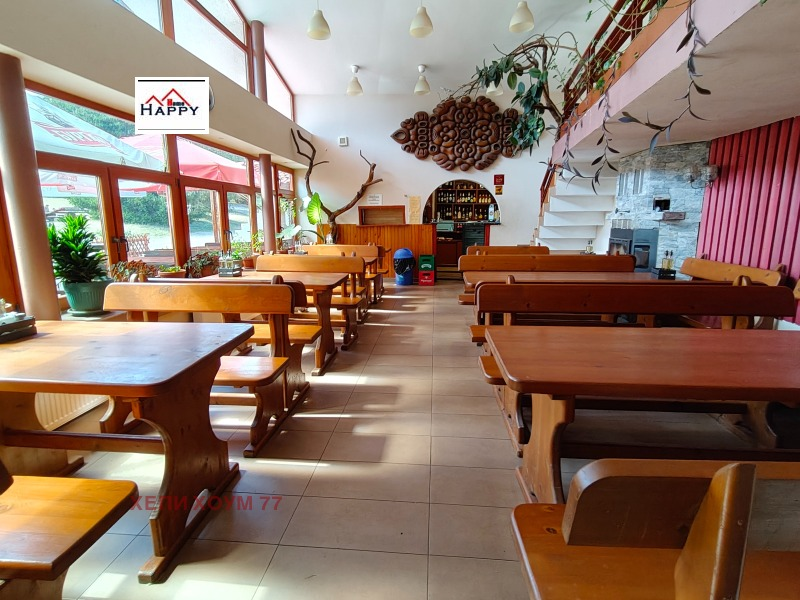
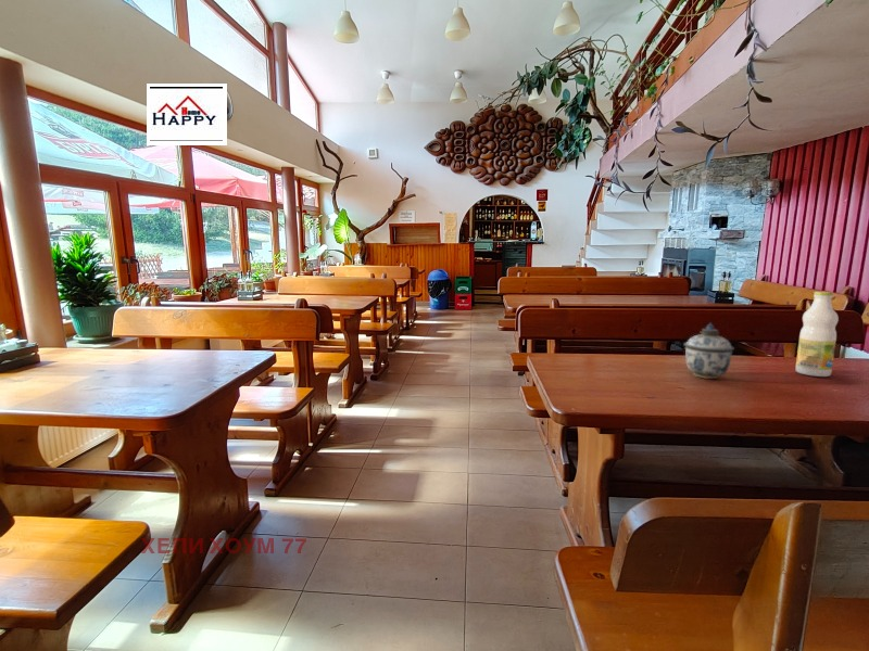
+ lidded jar [682,322,735,380]
+ bottle [795,291,840,378]
